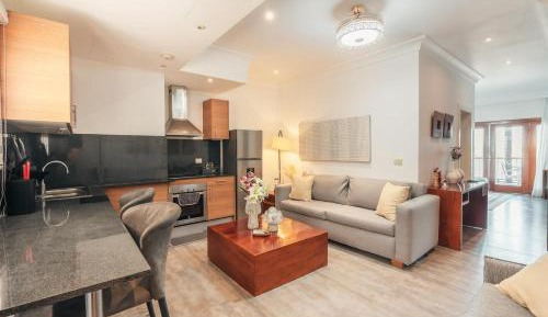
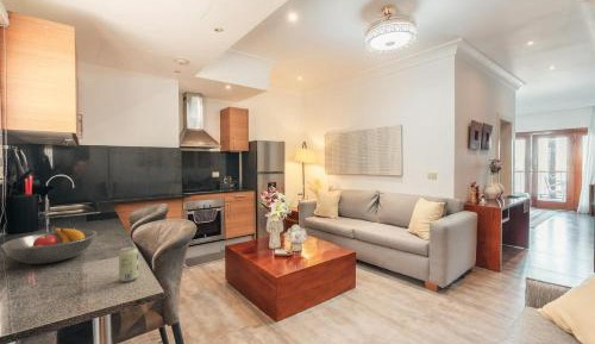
+ beverage can [118,245,139,283]
+ fruit bowl [0,227,99,265]
